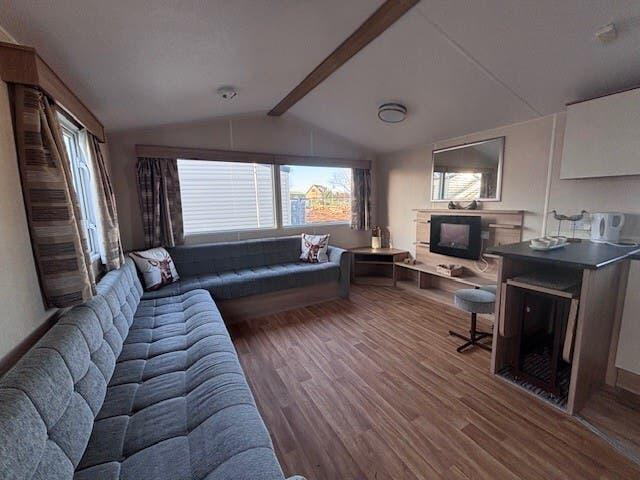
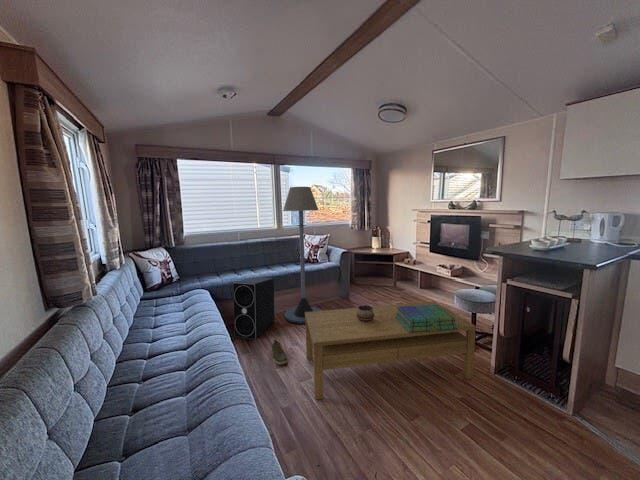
+ decorative bowl [356,304,374,322]
+ stereo [232,276,275,340]
+ coffee table [304,300,477,401]
+ floor lamp [282,186,322,325]
+ stack of books [395,305,457,333]
+ shoe [270,339,289,365]
